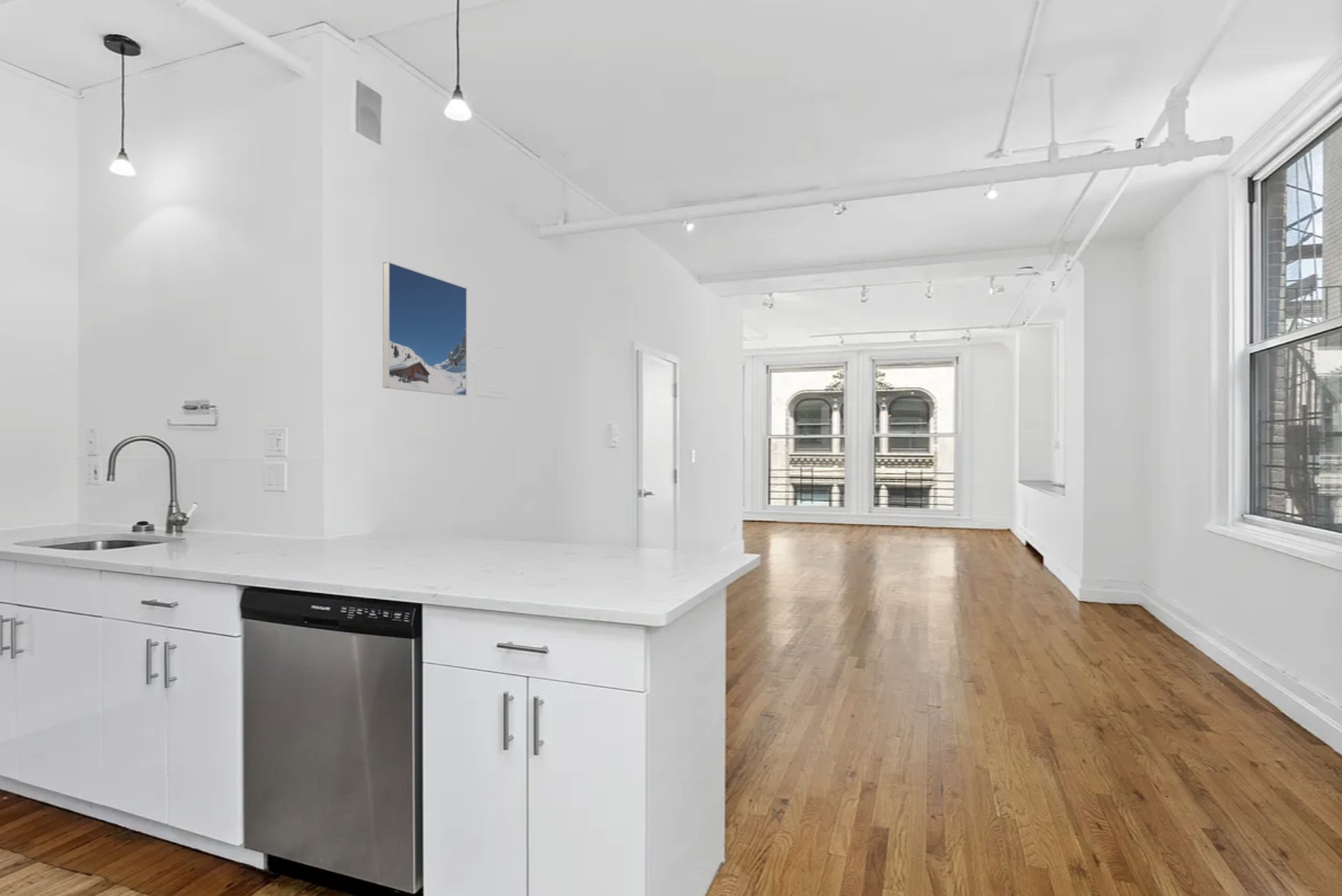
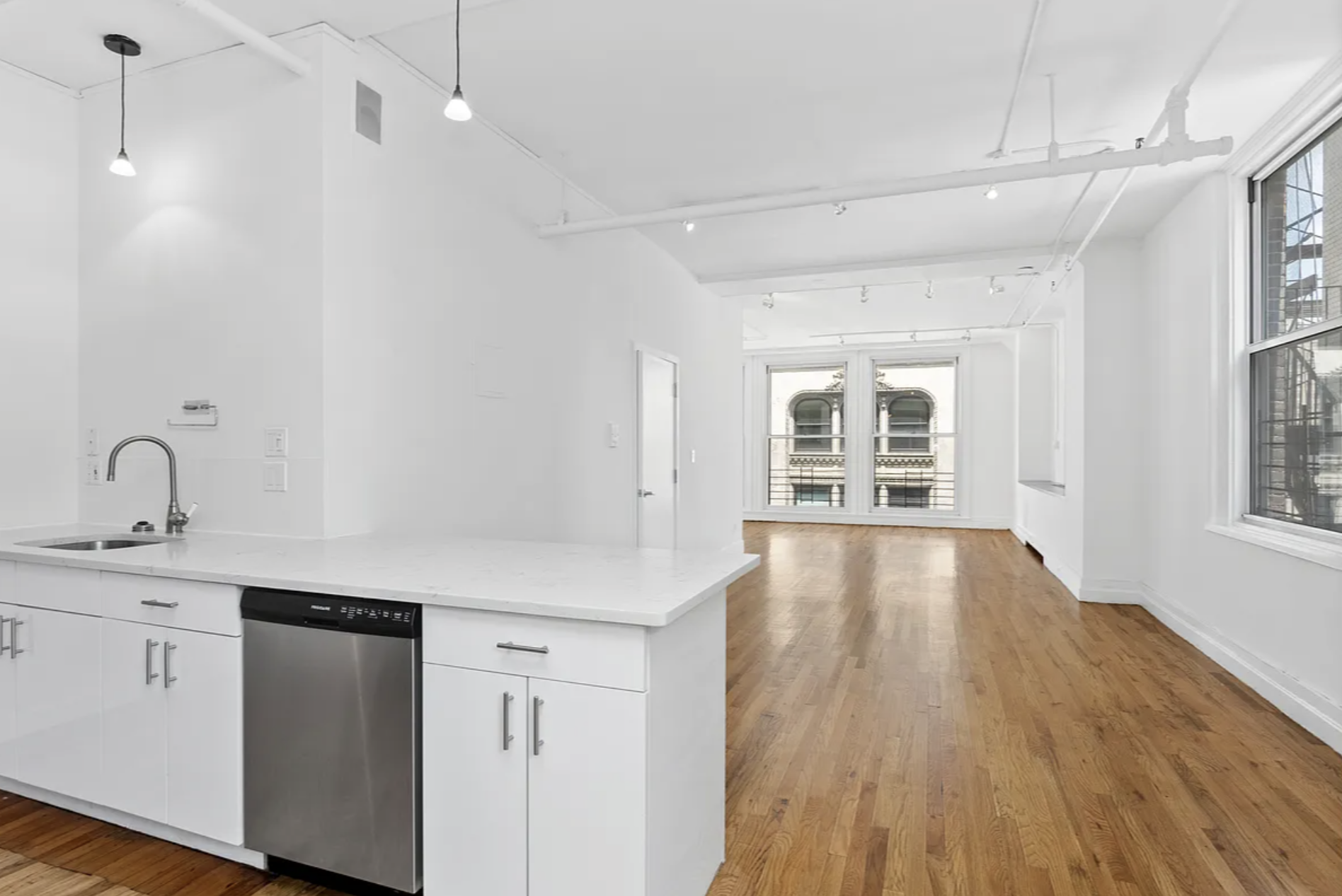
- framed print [382,261,468,397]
